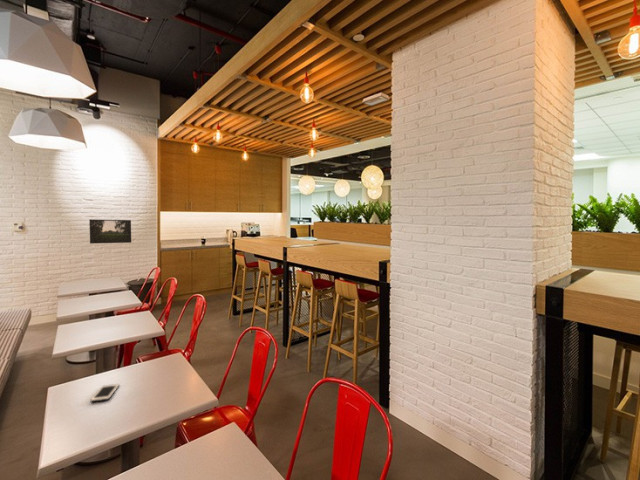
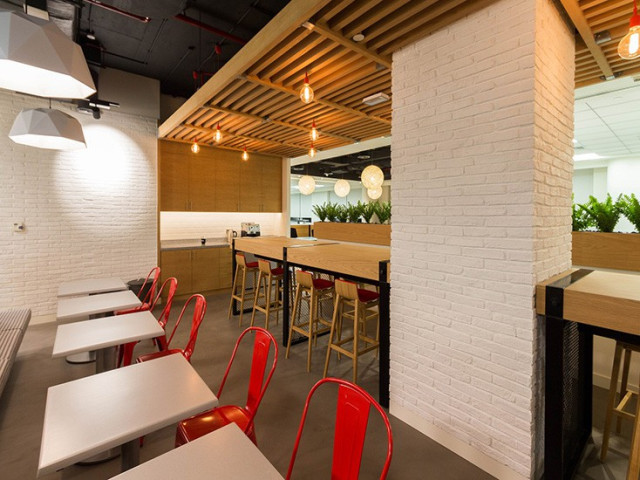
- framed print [88,218,132,245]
- cell phone [89,383,120,403]
